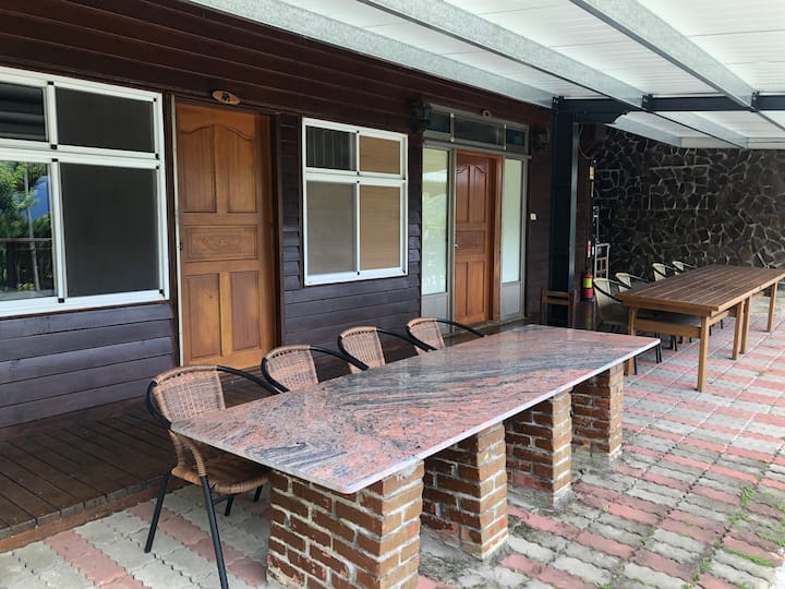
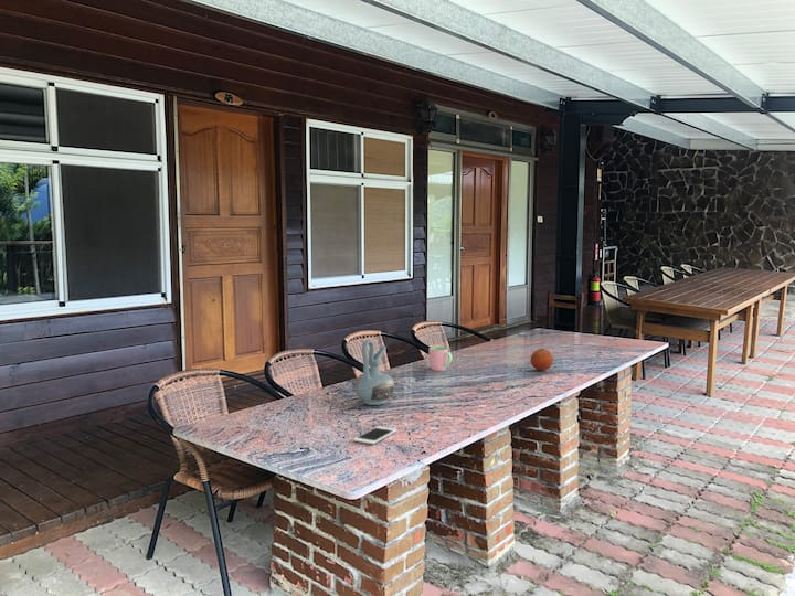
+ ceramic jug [354,339,395,406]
+ cup [428,345,453,372]
+ fruit [530,348,554,372]
+ cell phone [352,425,399,445]
